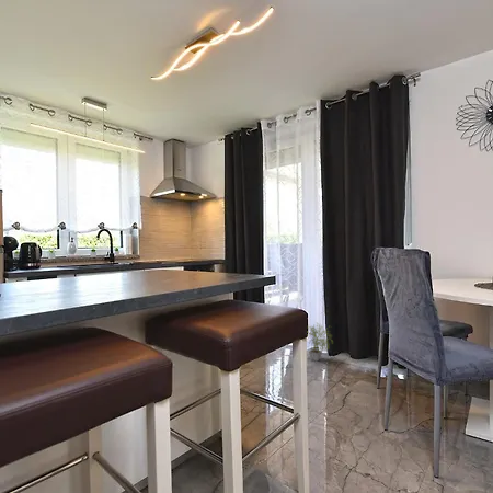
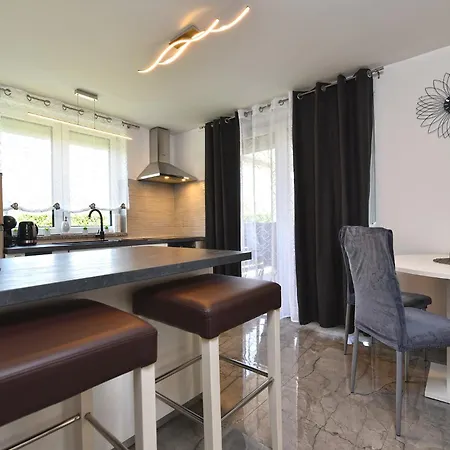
- potted plant [308,321,333,363]
